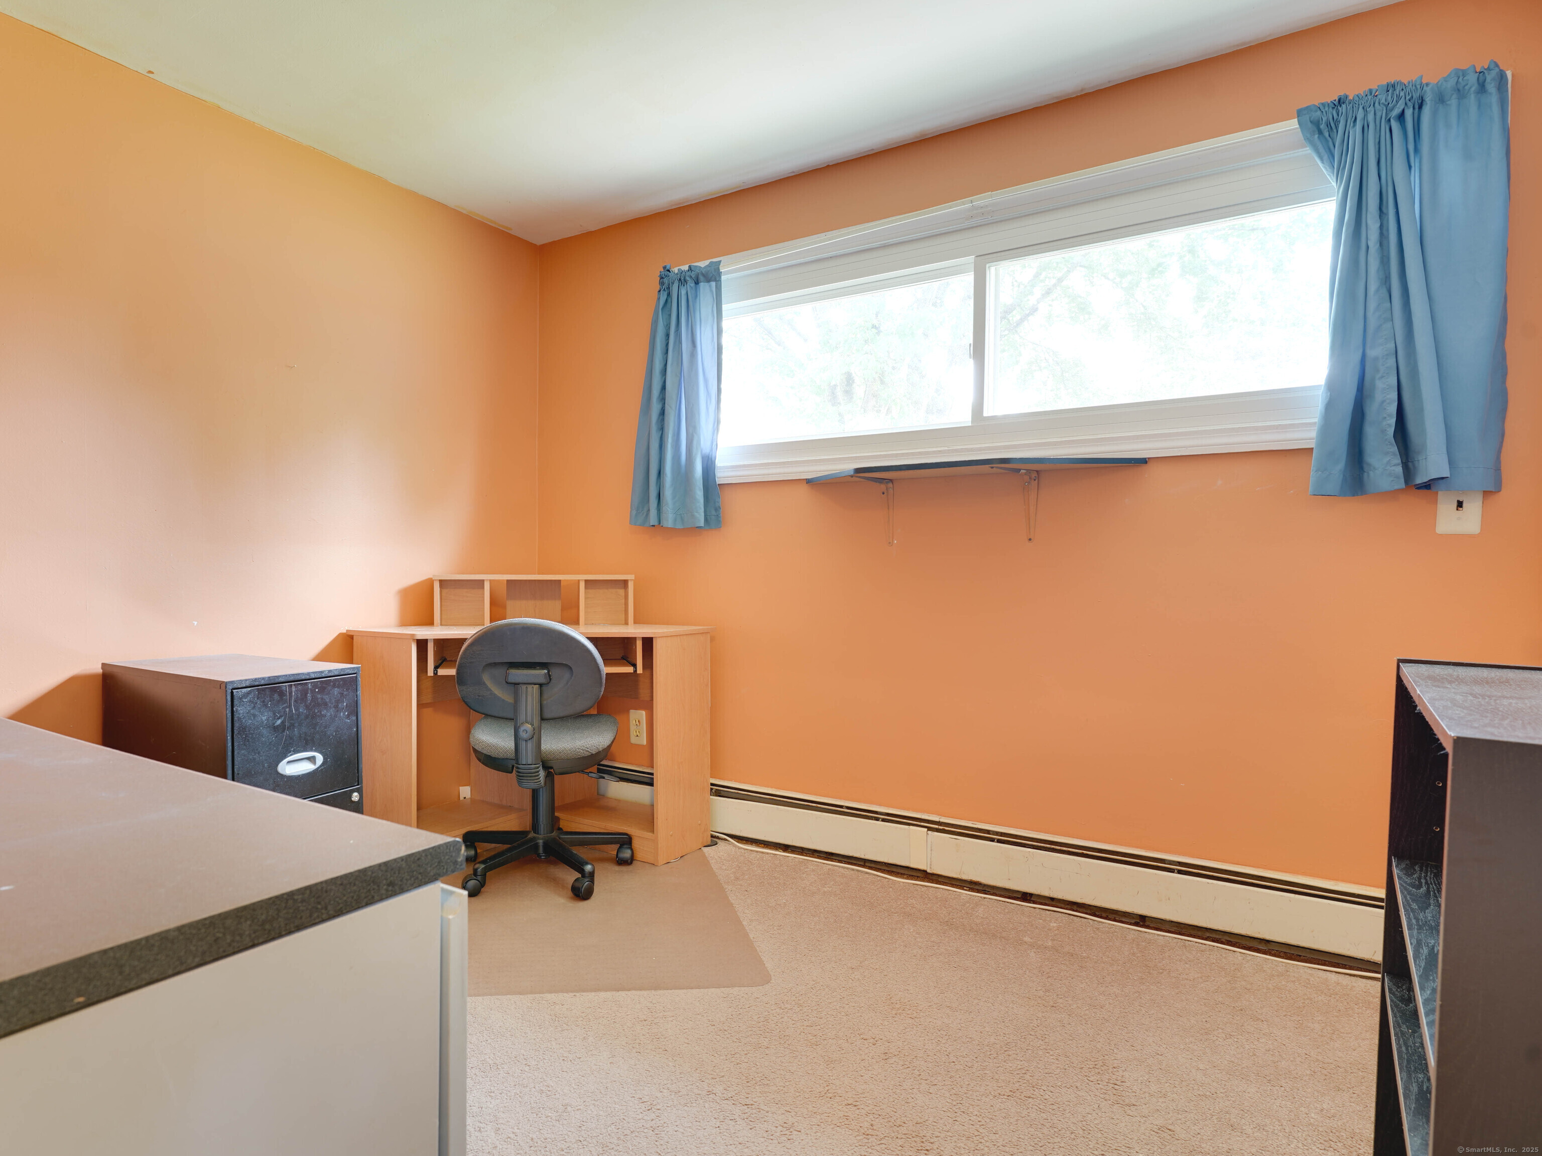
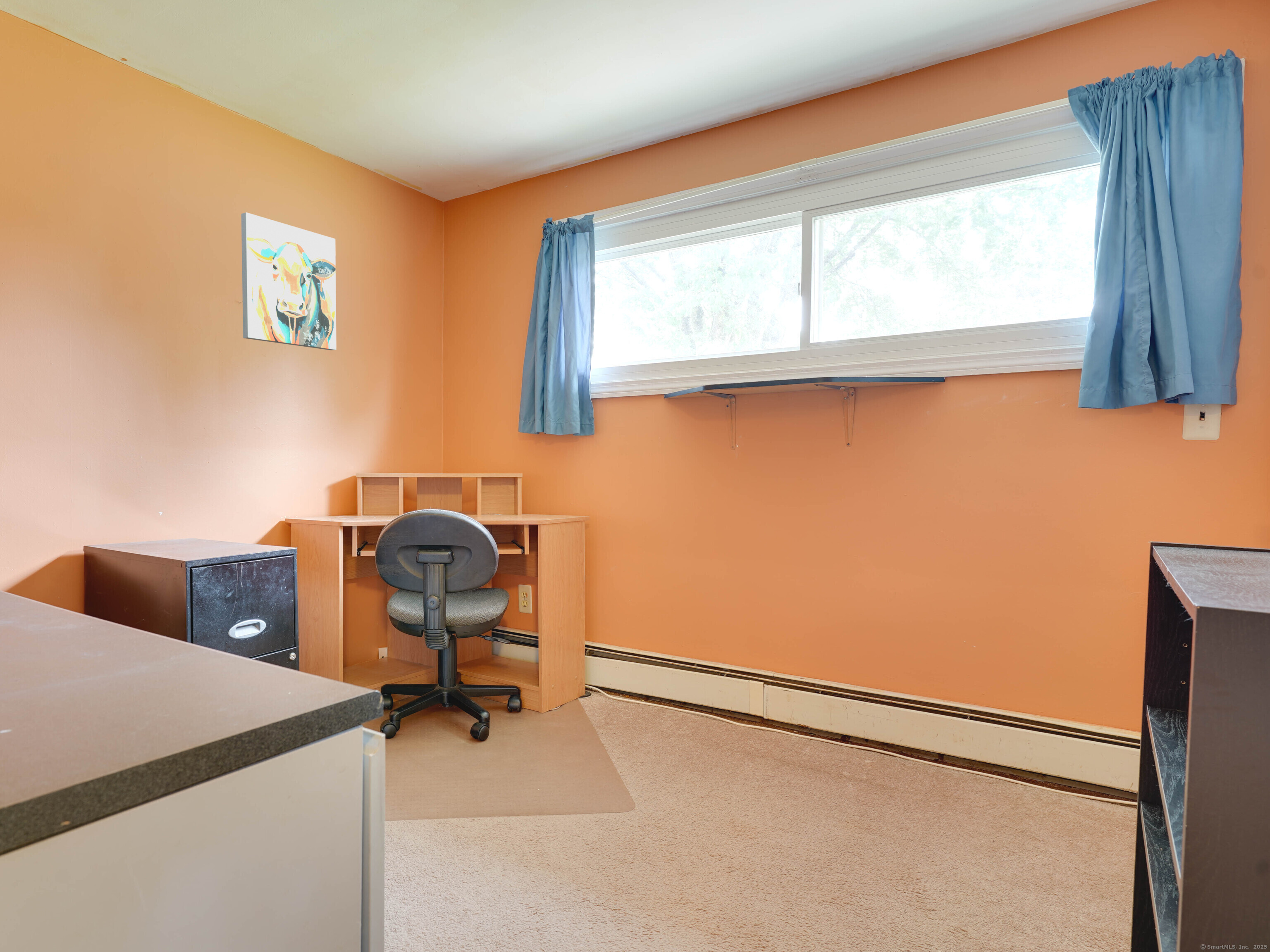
+ wall art [241,212,337,351]
